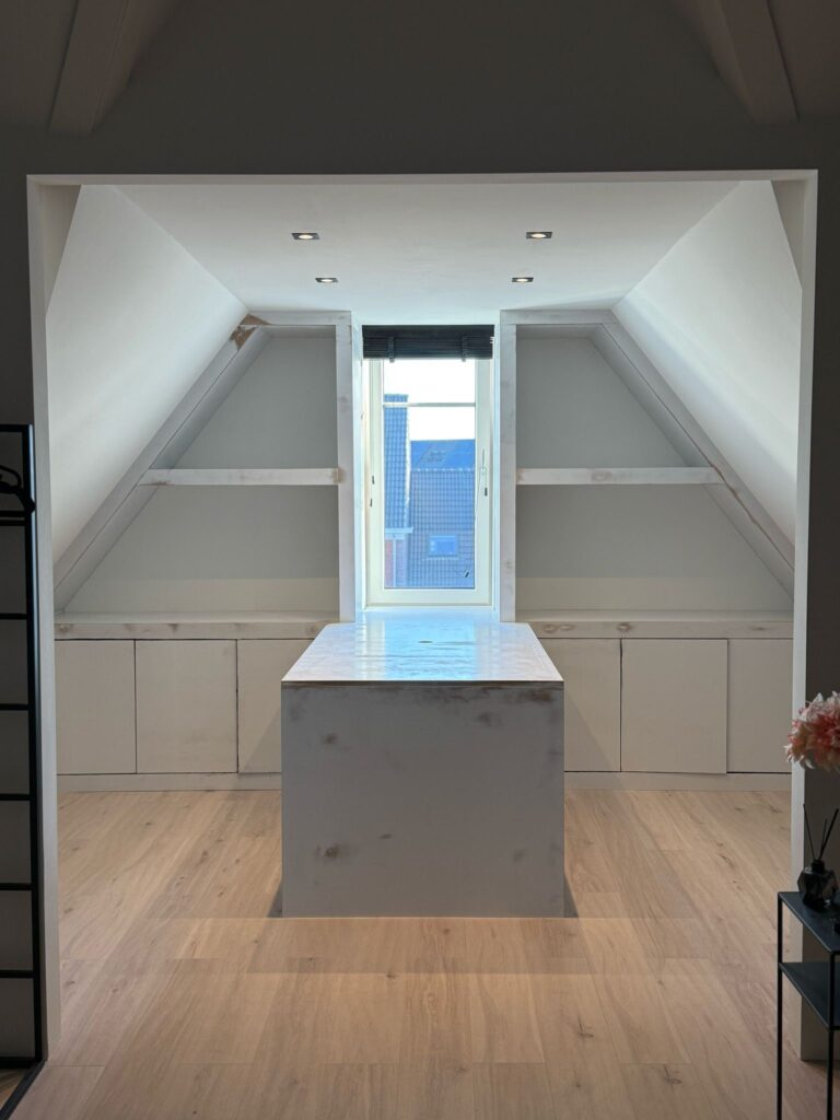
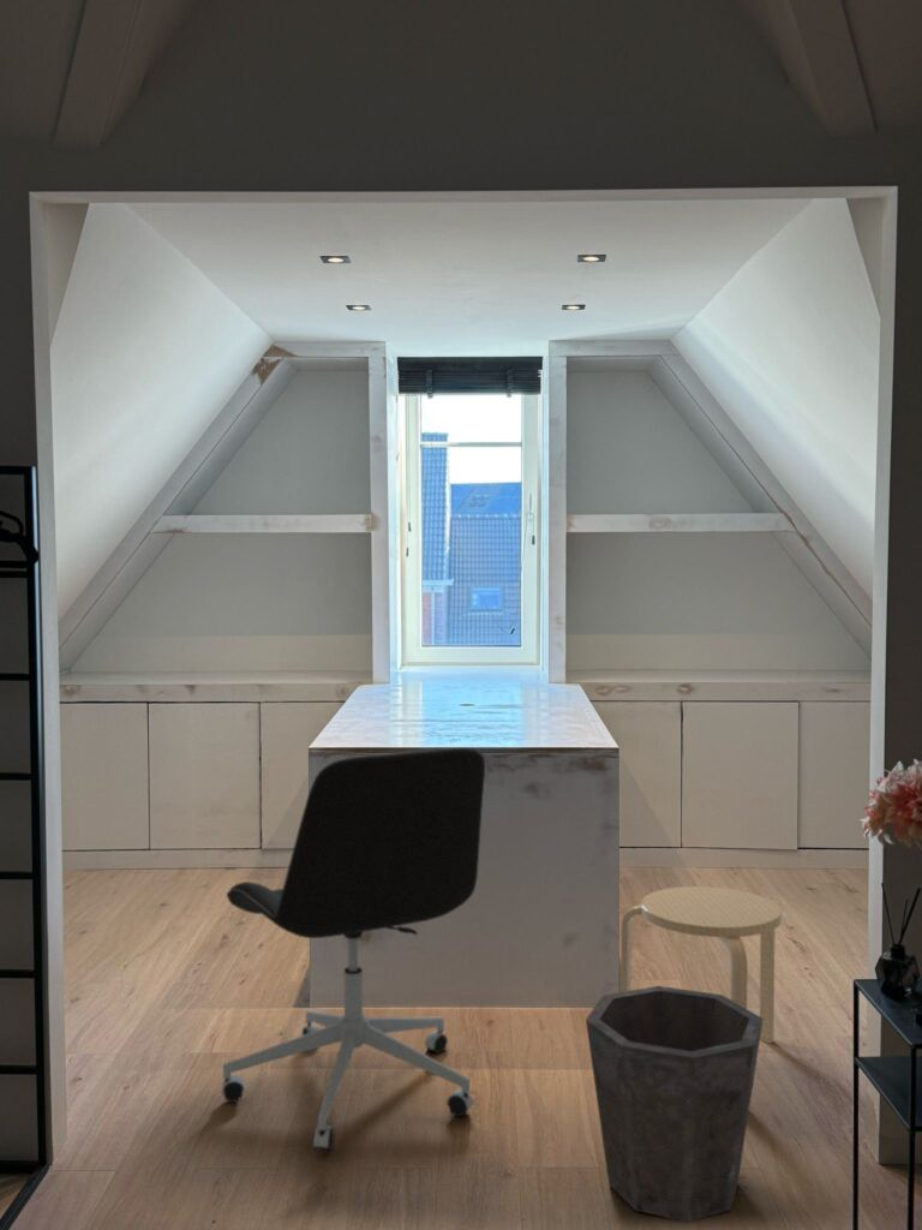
+ office chair [221,747,486,1152]
+ waste bin [585,985,764,1223]
+ stool [619,885,783,1045]
